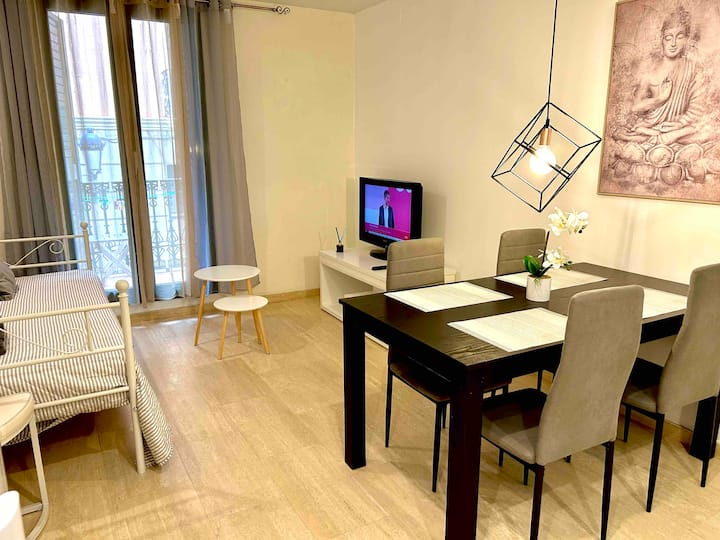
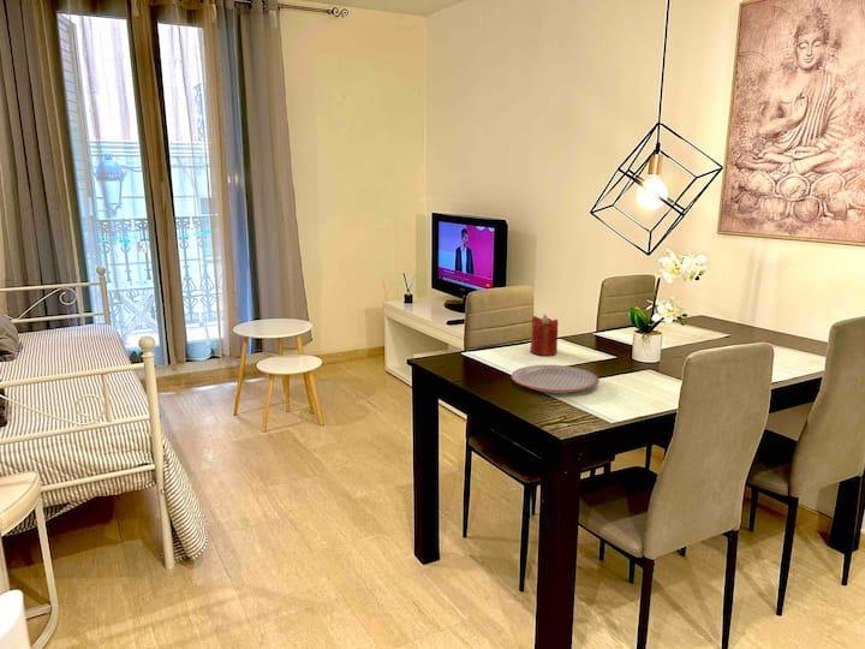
+ plate [511,364,601,394]
+ candle [530,314,559,357]
